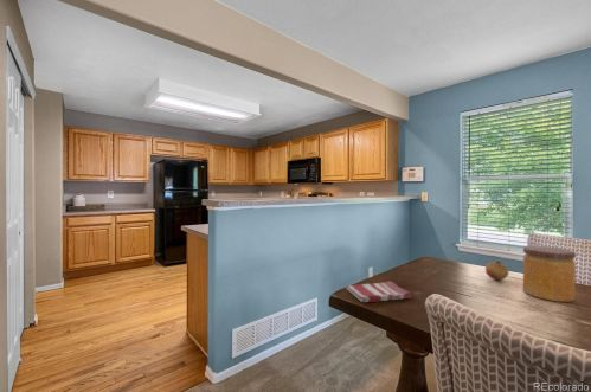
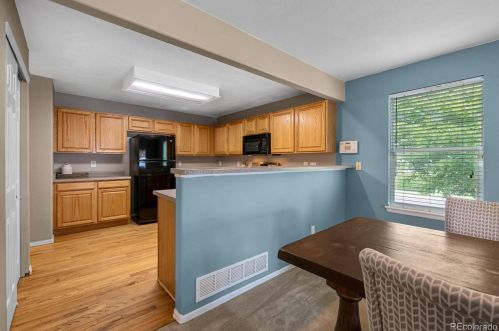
- jar [522,245,577,303]
- fruit [484,259,509,282]
- dish towel [345,281,412,303]
